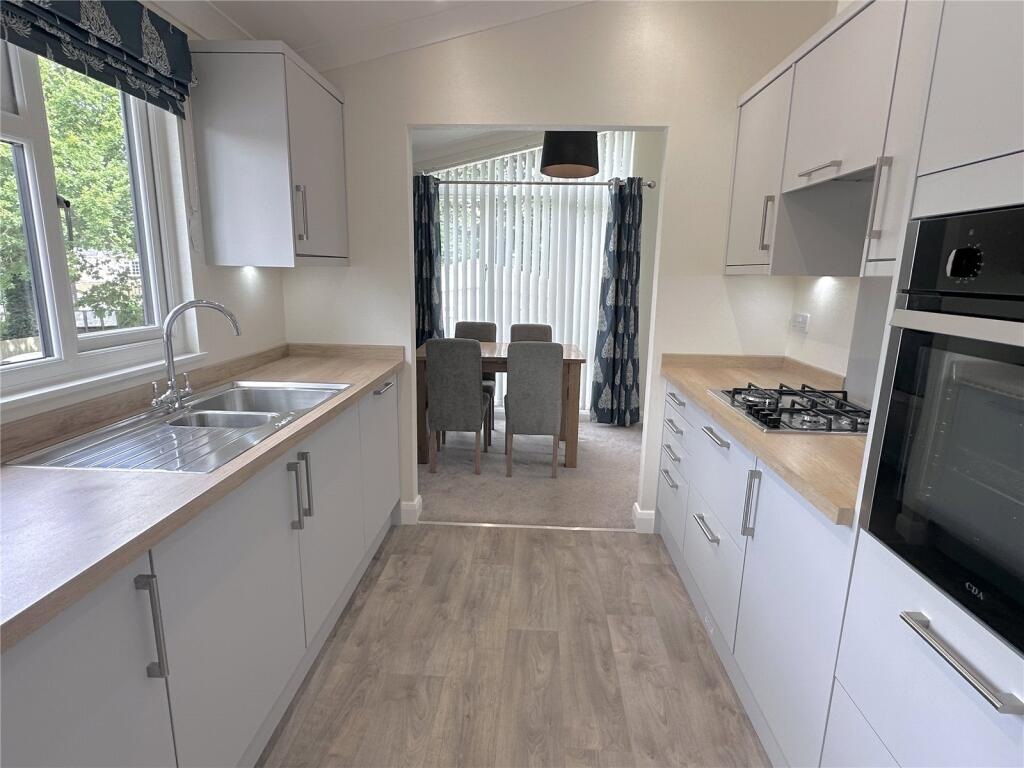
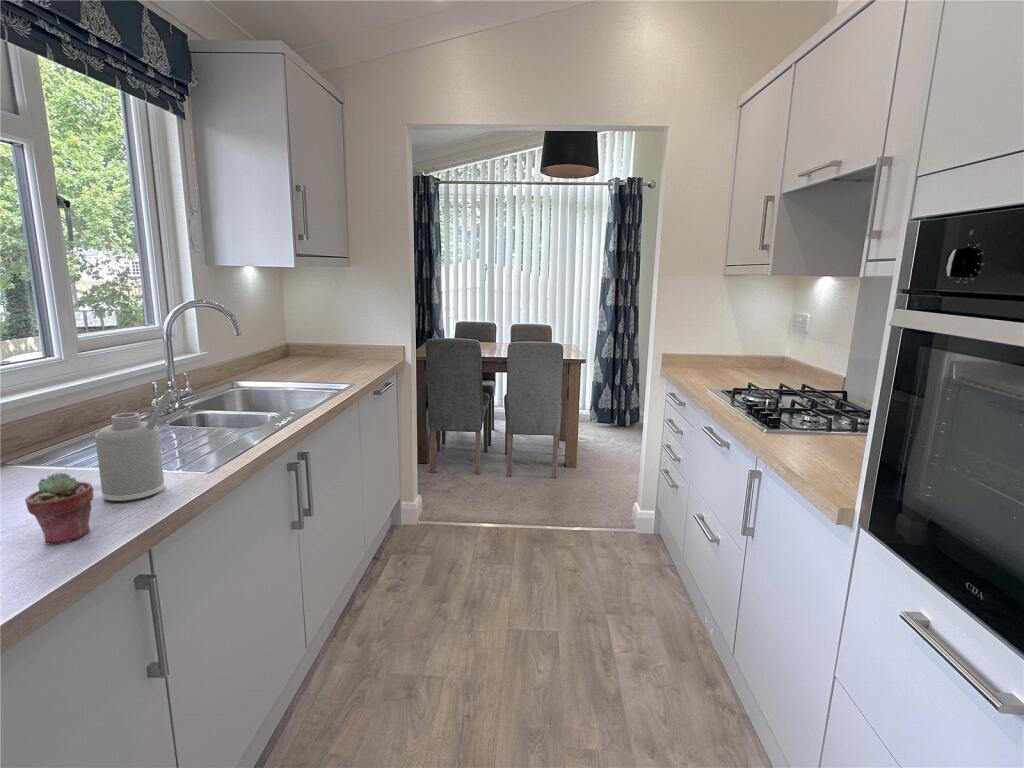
+ potted succulent [24,472,95,545]
+ soap dispenser [94,390,174,503]
